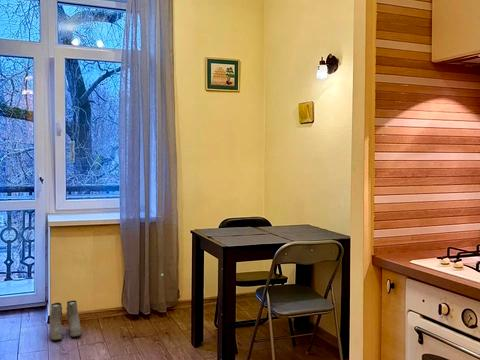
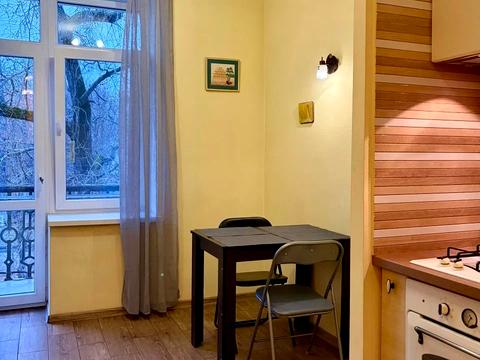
- boots [49,300,82,341]
